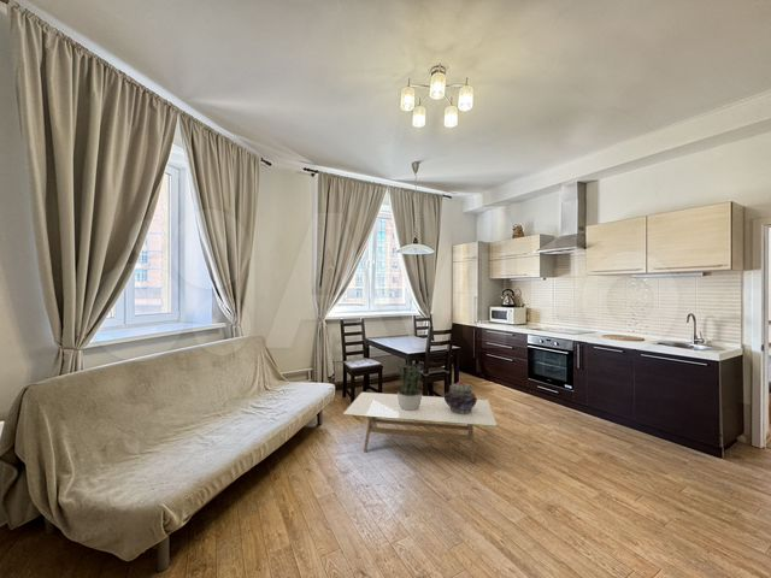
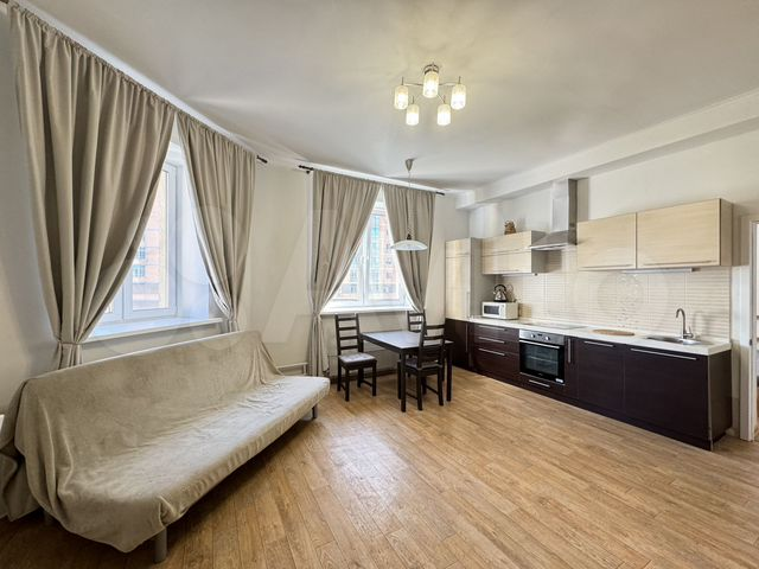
- coffee table [342,391,498,464]
- decorative container [443,379,478,414]
- potted plant [395,359,426,411]
